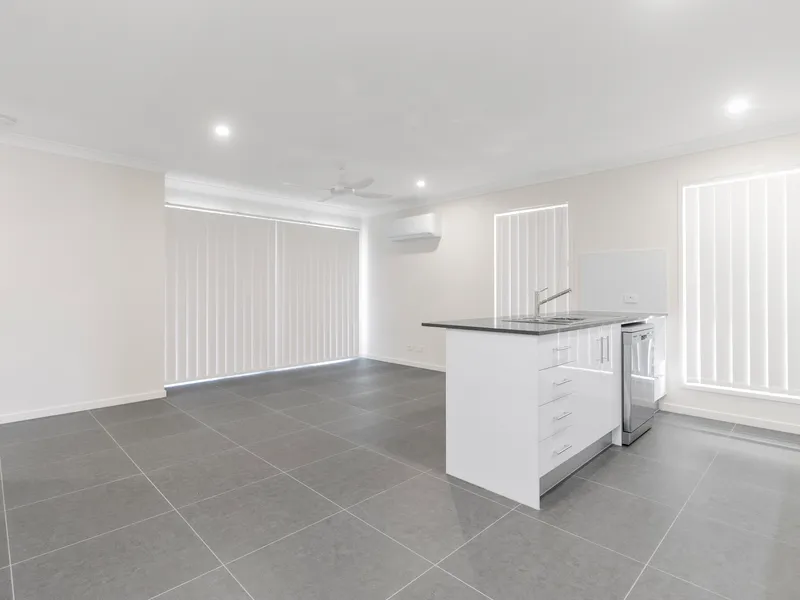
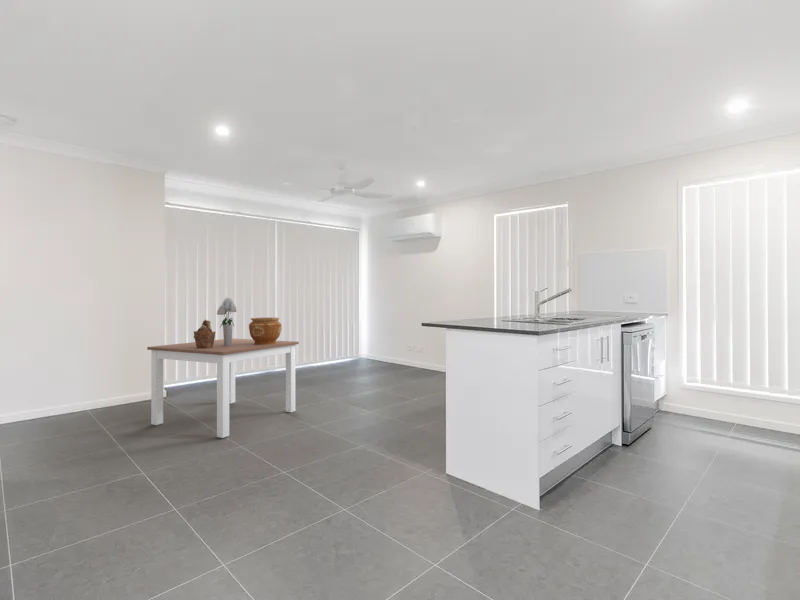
+ bouquet [216,297,237,346]
+ dining table [146,338,300,439]
+ decorative container [193,319,216,348]
+ ceramic pot [248,317,283,345]
